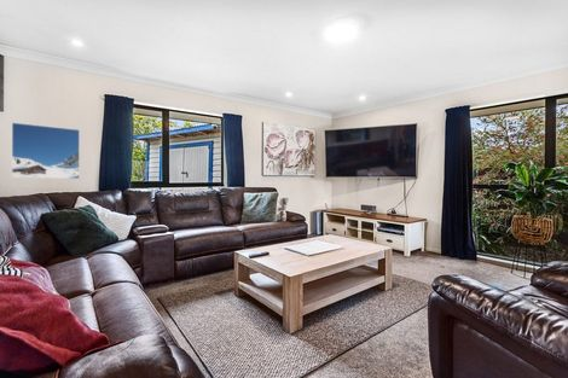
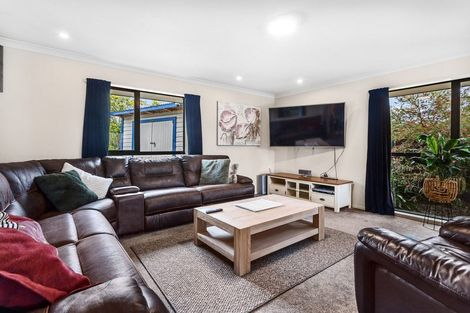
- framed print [11,122,81,180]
